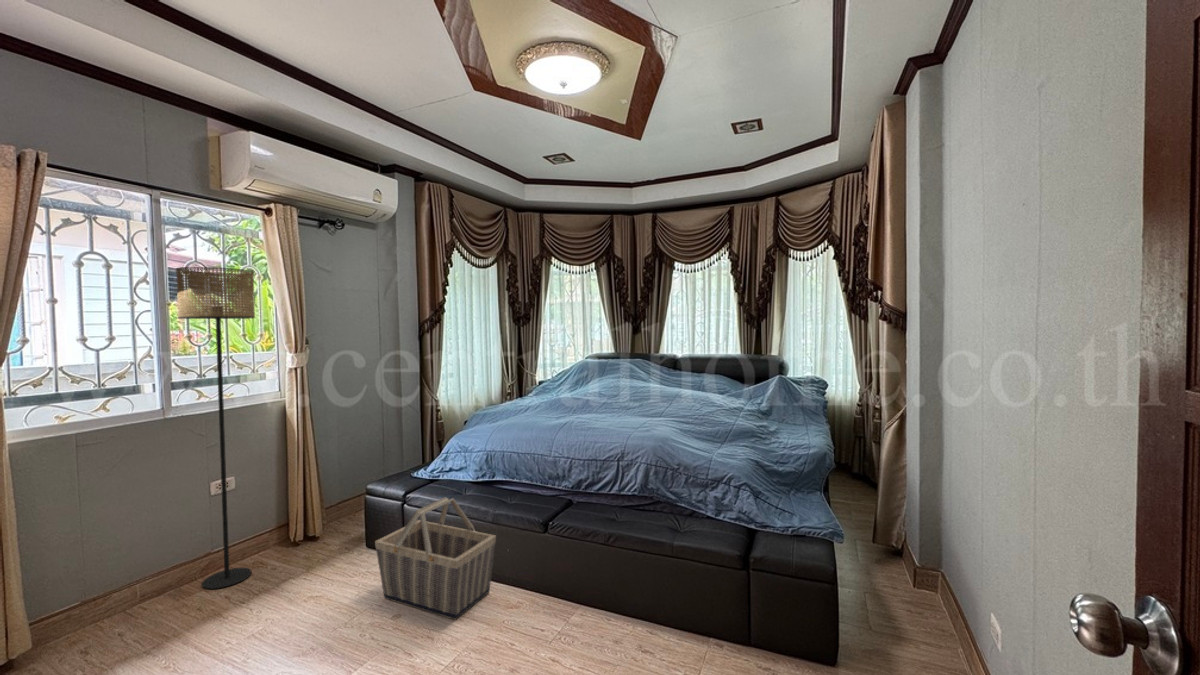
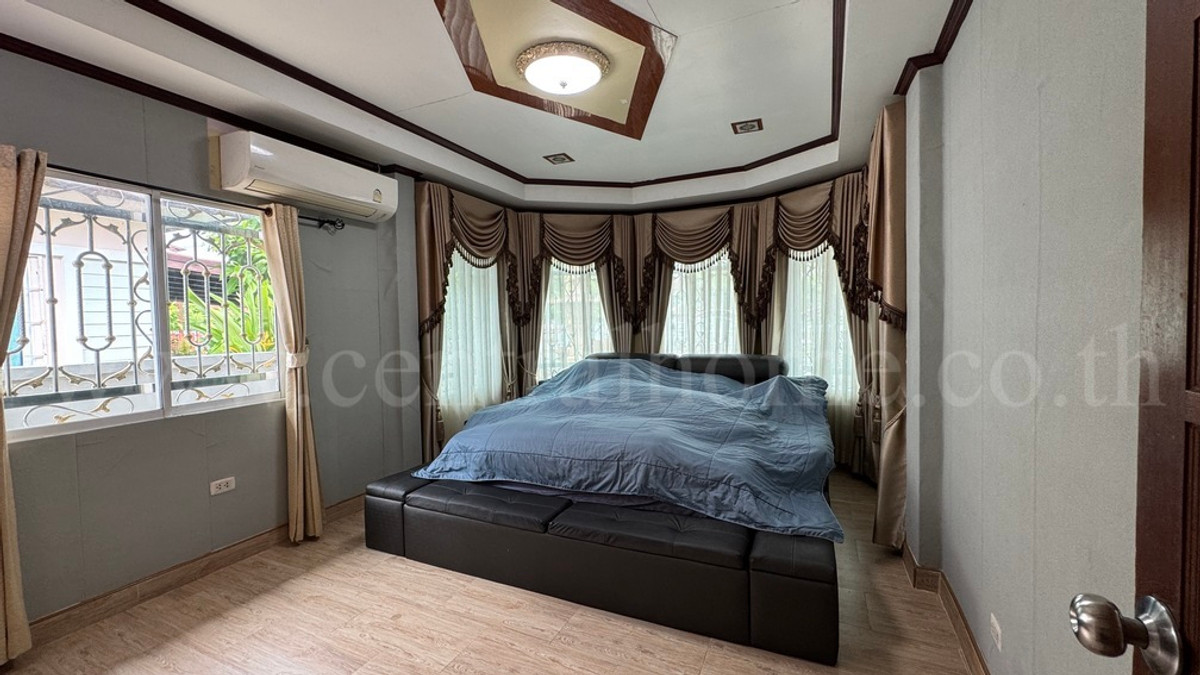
- basket [374,496,497,621]
- floor lamp [175,266,256,590]
